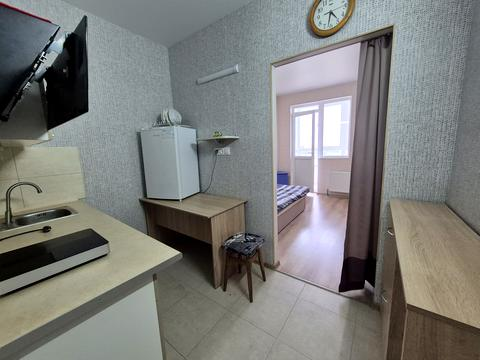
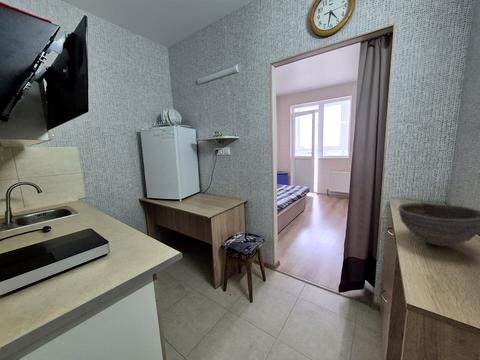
+ bowl [397,202,480,248]
